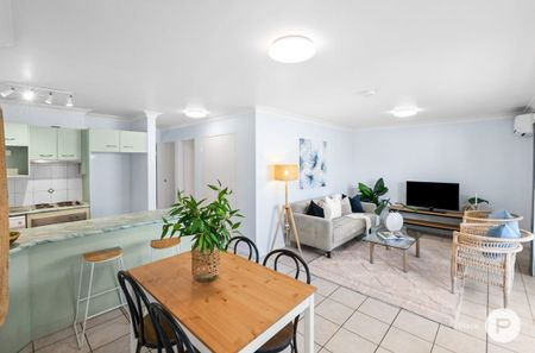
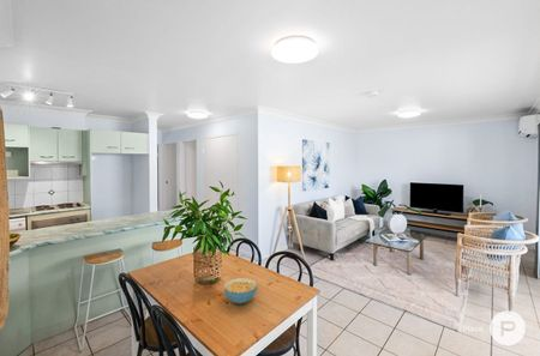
+ cereal bowl [223,277,258,304]
